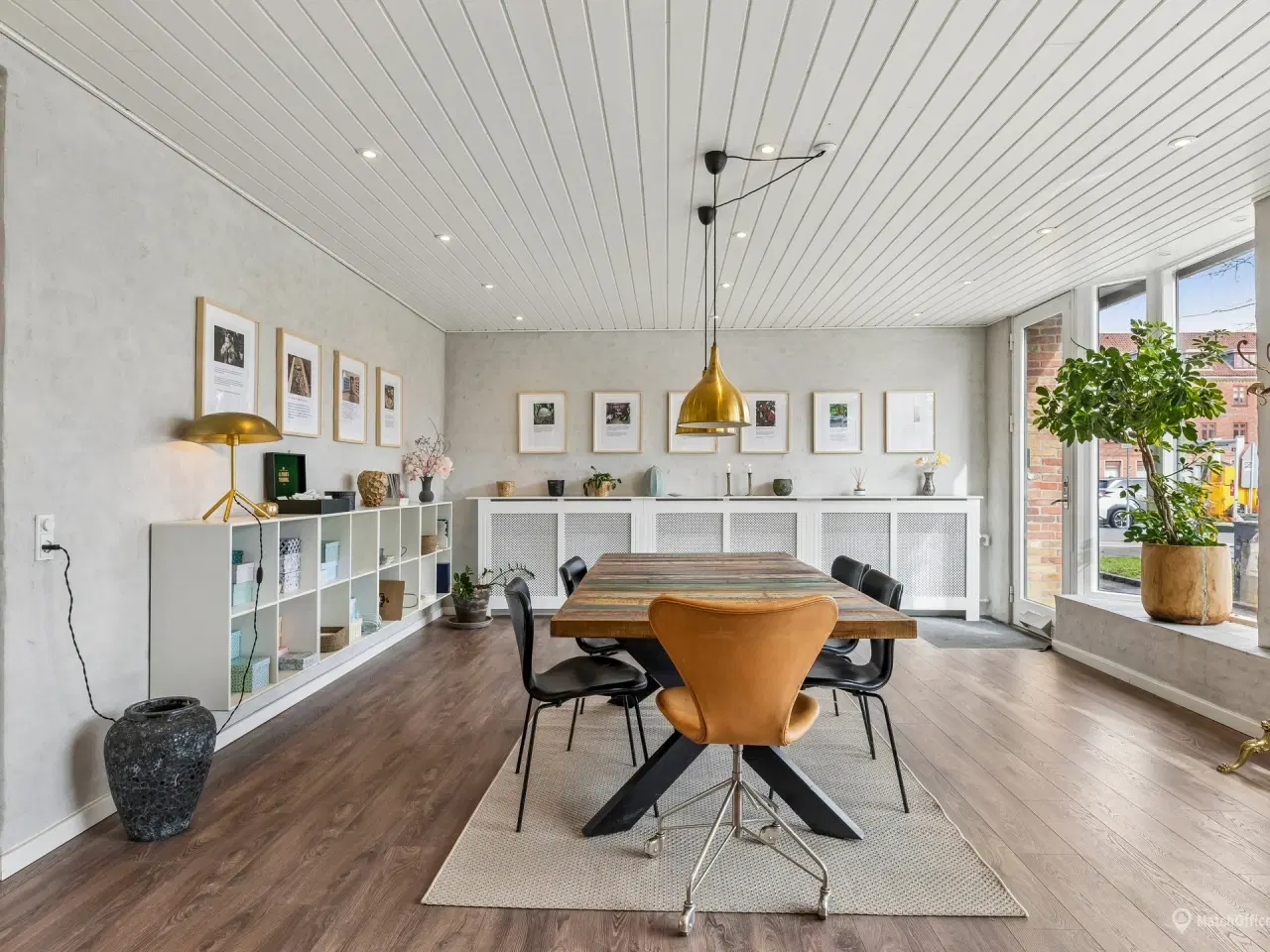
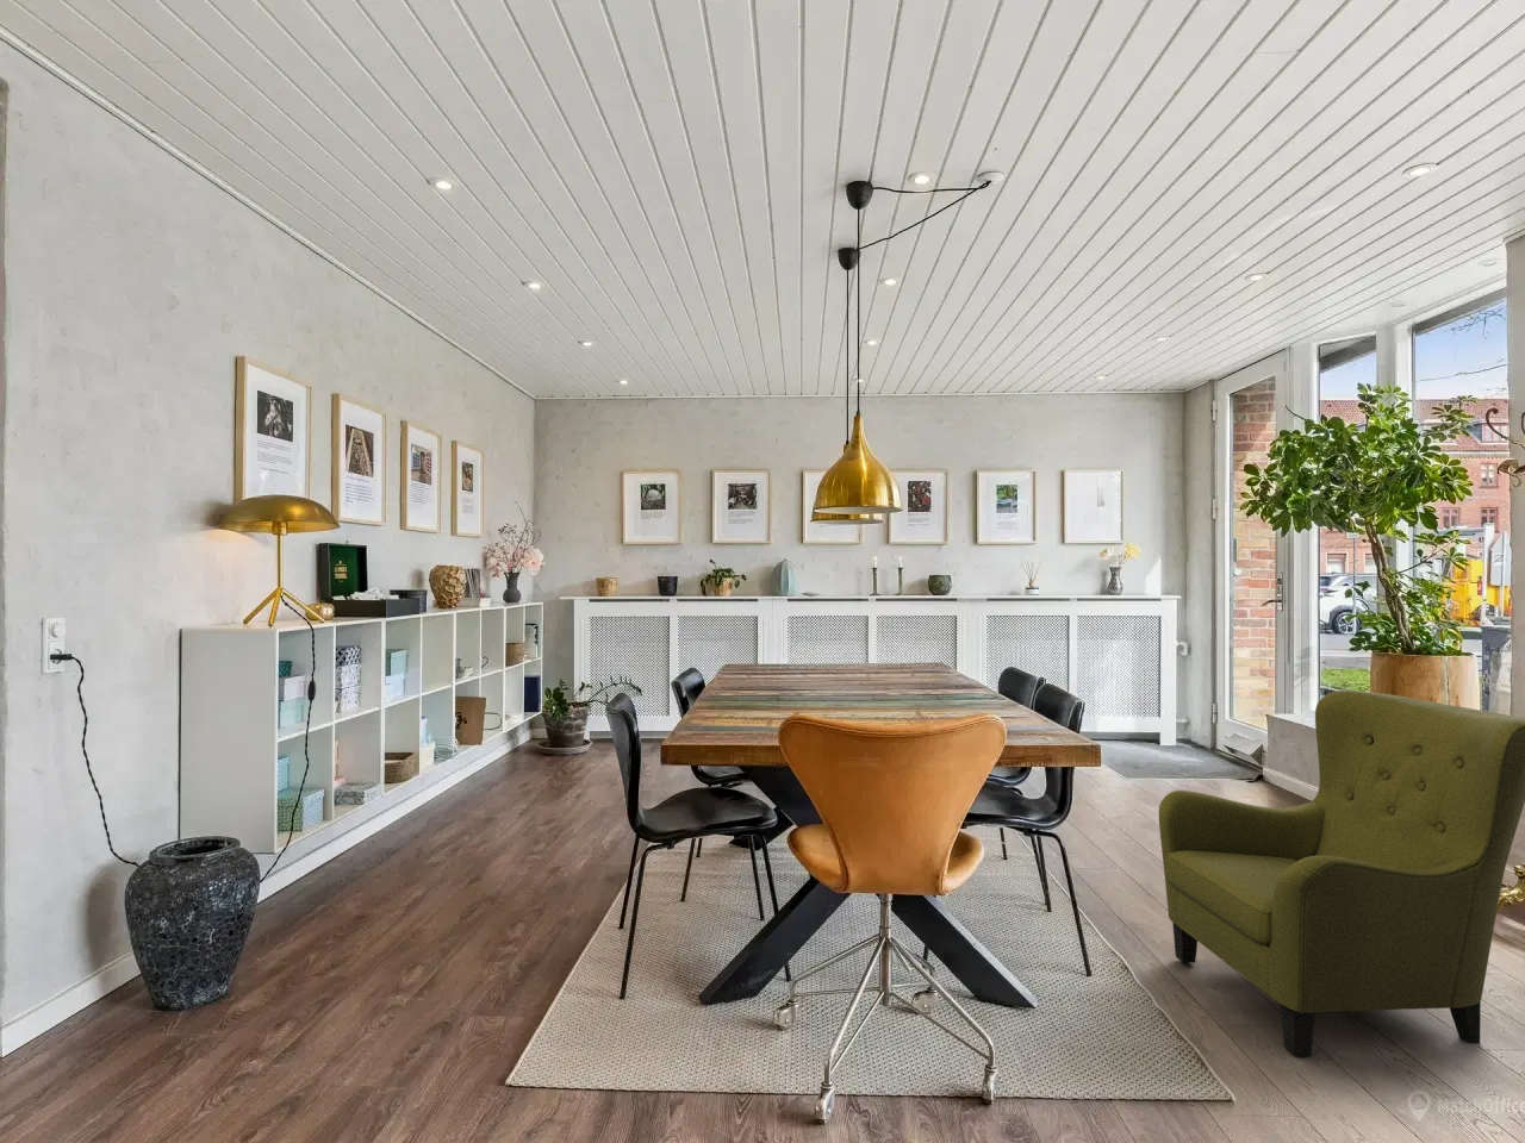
+ armchair [1158,689,1525,1058]
